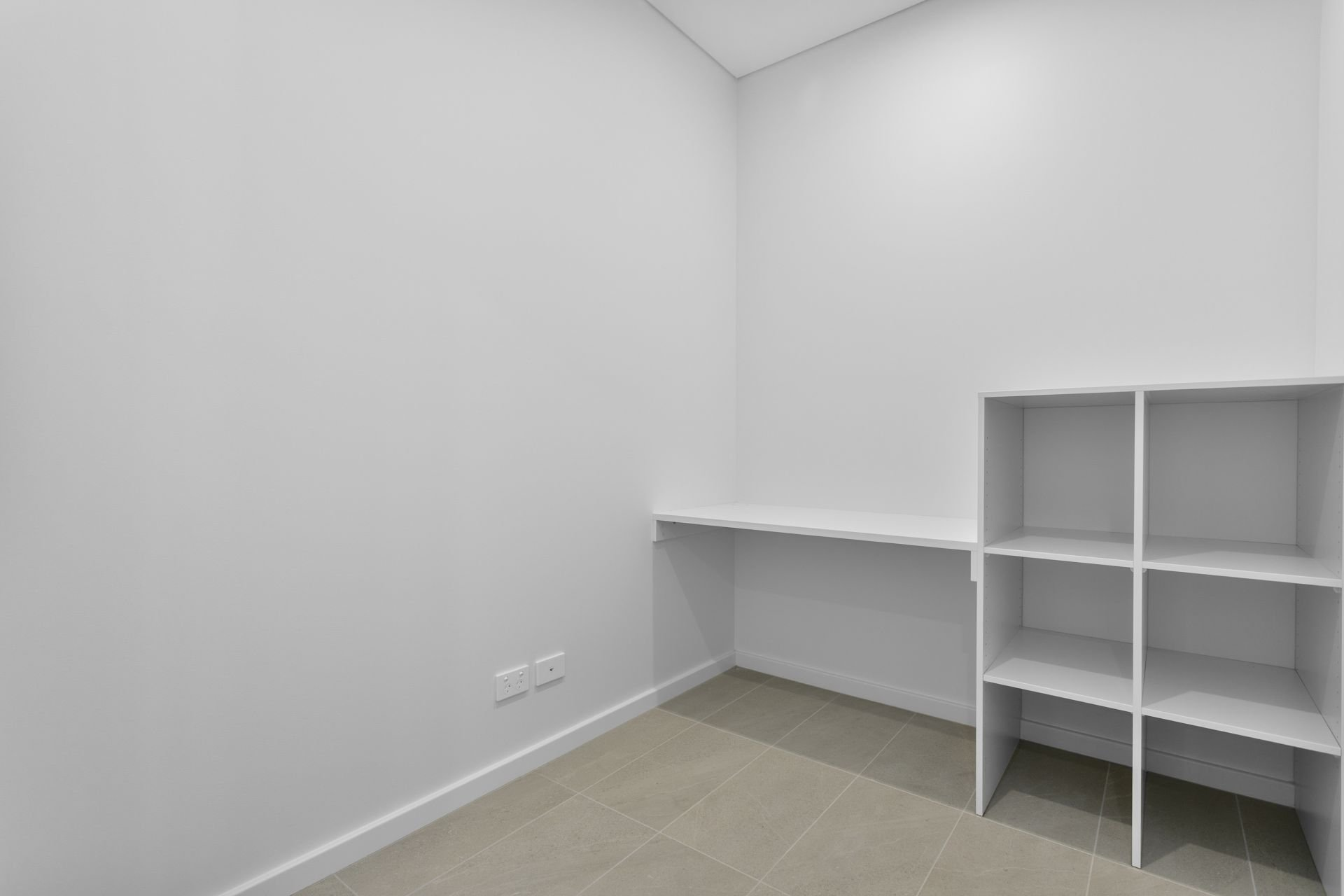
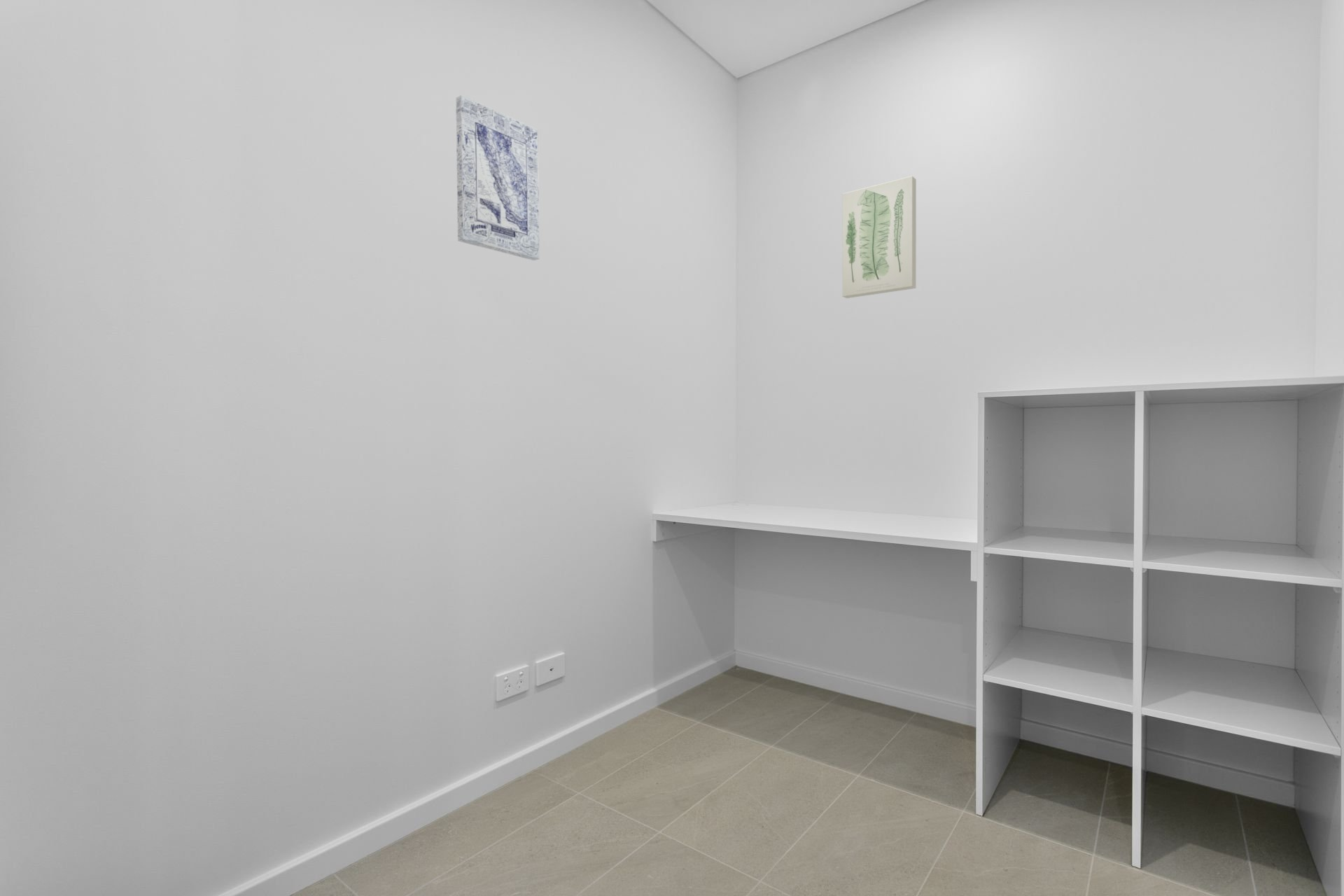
+ wall art [842,175,917,299]
+ wall art [455,94,540,261]
